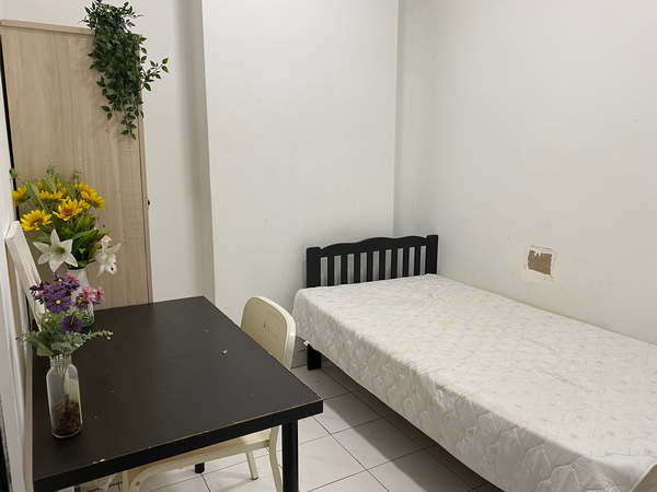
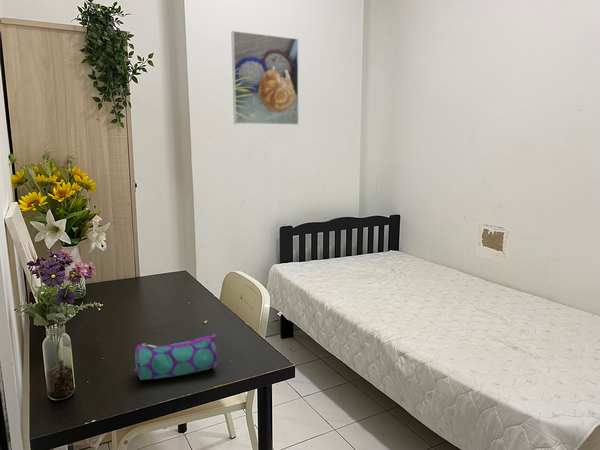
+ pencil case [133,333,218,381]
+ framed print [230,30,299,126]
